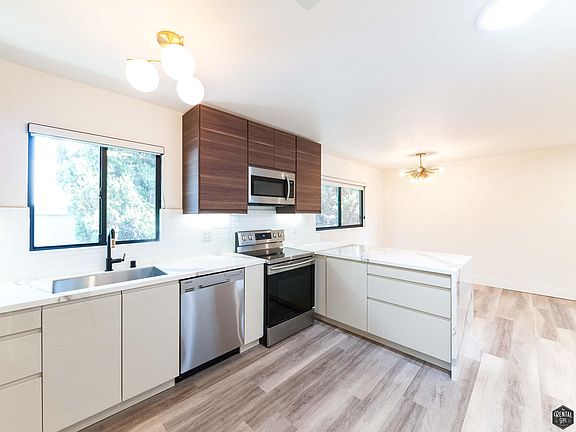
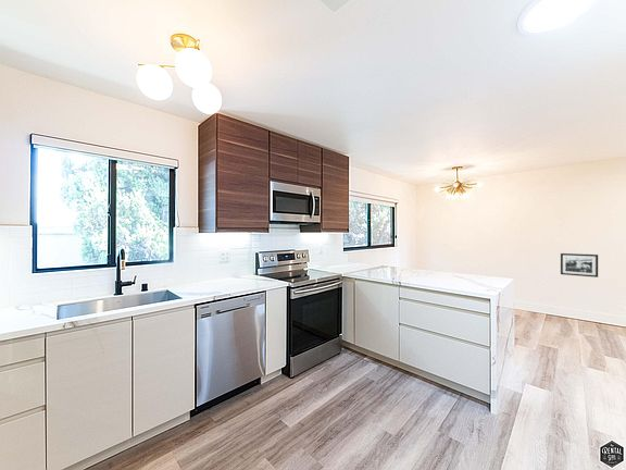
+ picture frame [560,252,599,279]
